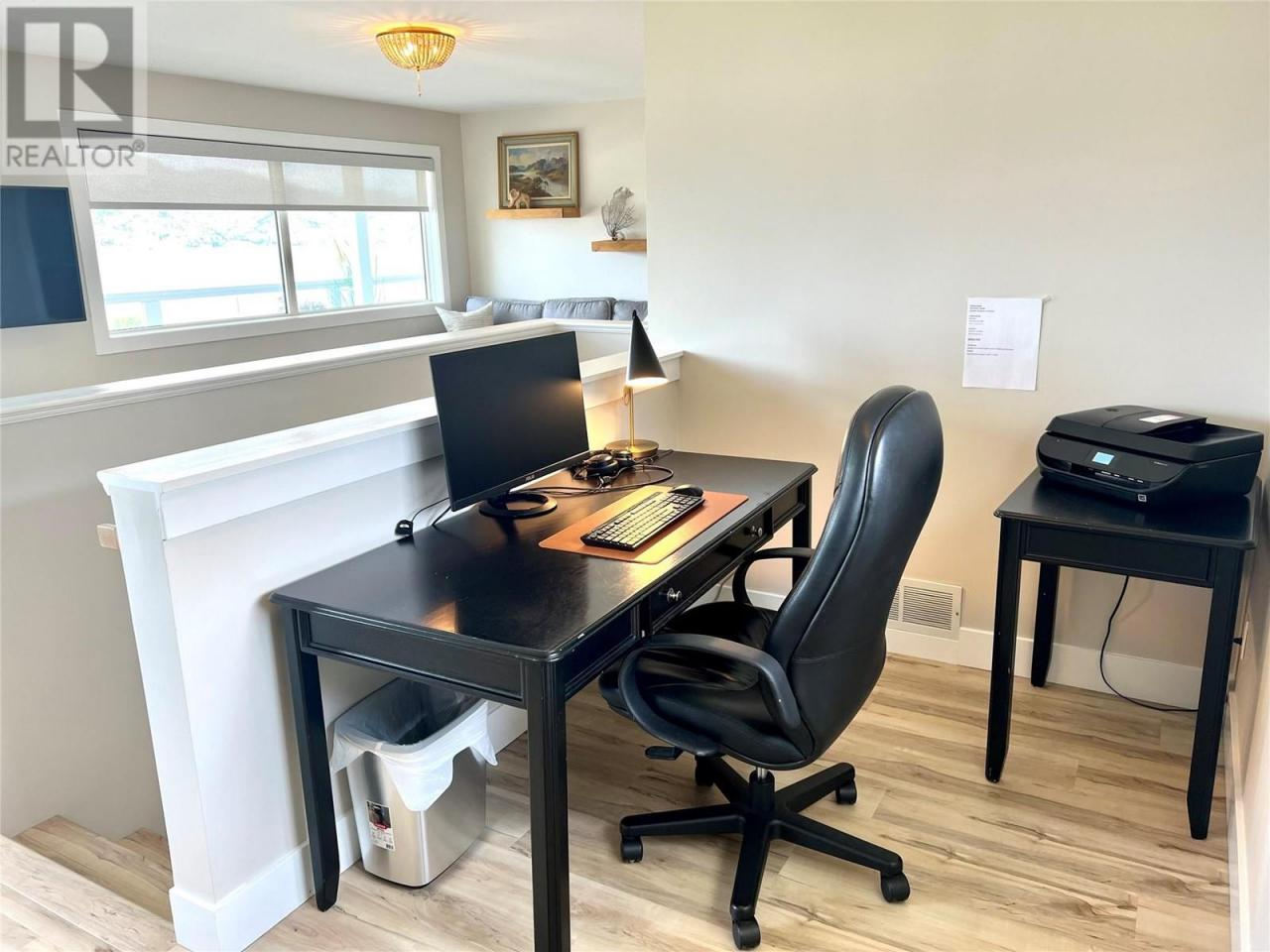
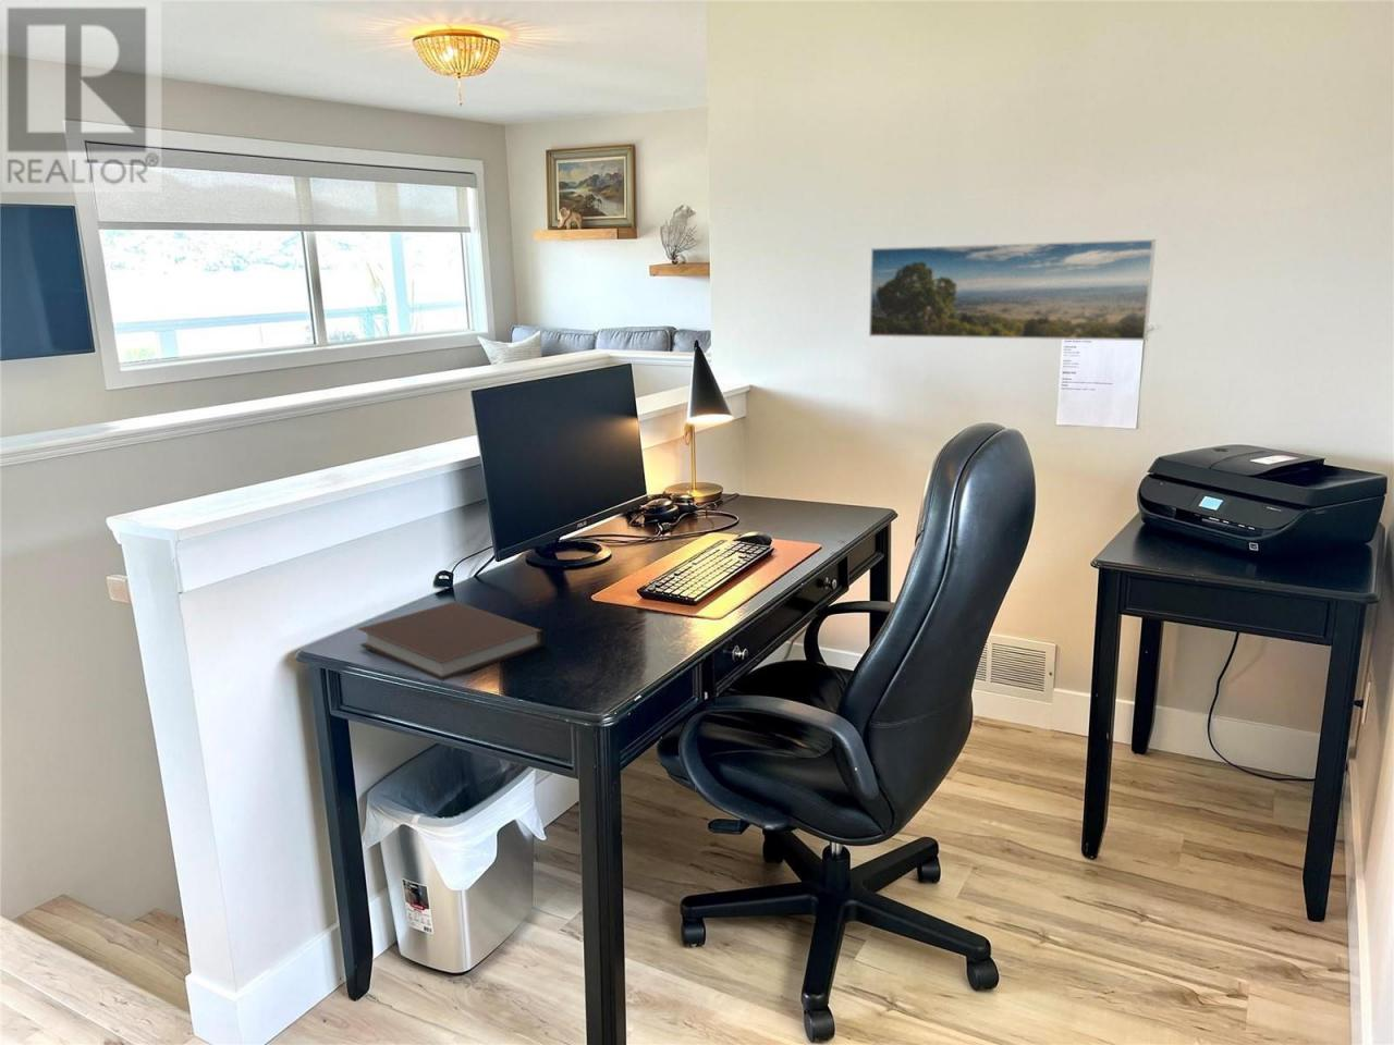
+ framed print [868,238,1157,341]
+ notebook [356,600,546,682]
